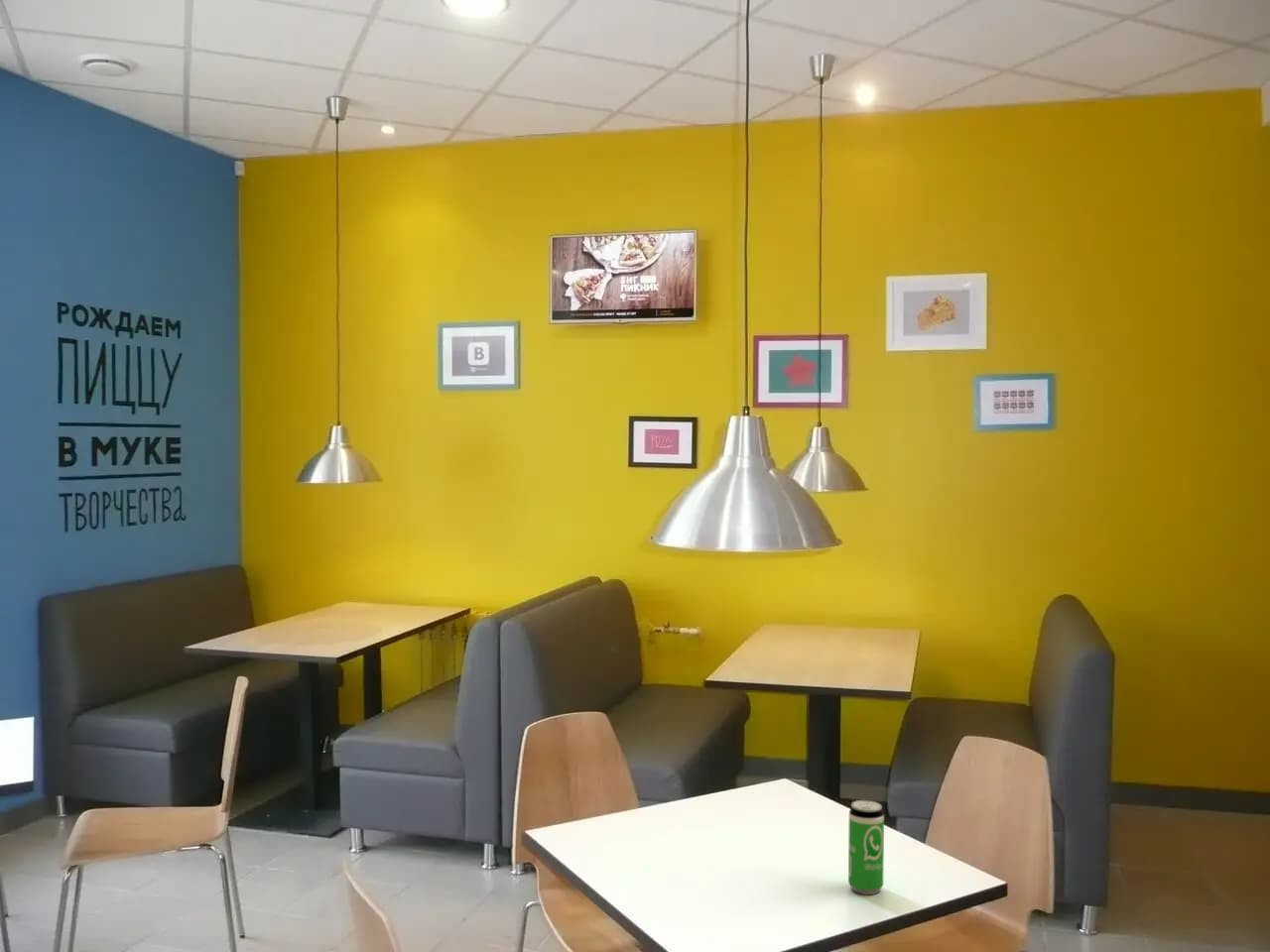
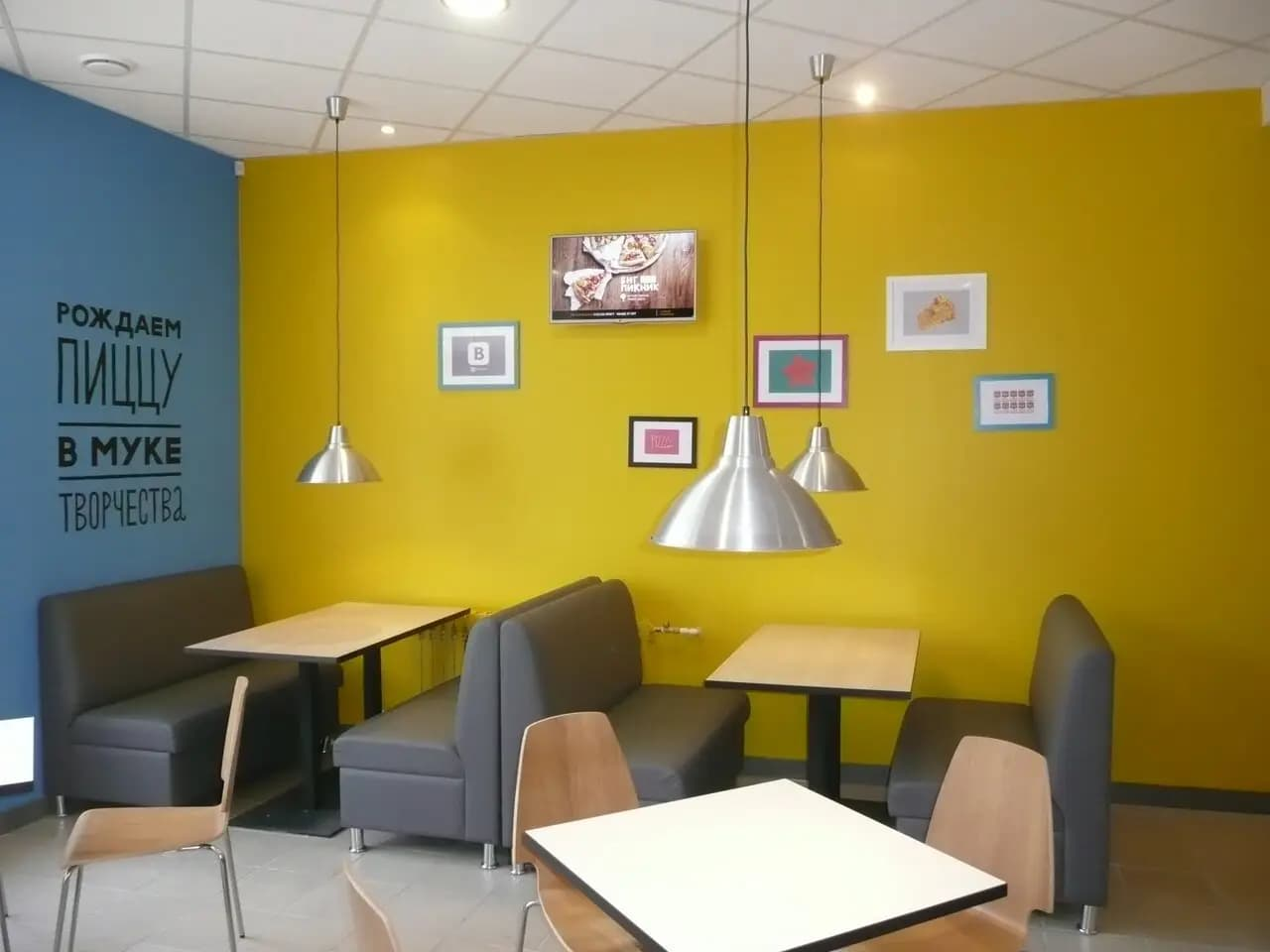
- beverage can [847,799,885,895]
